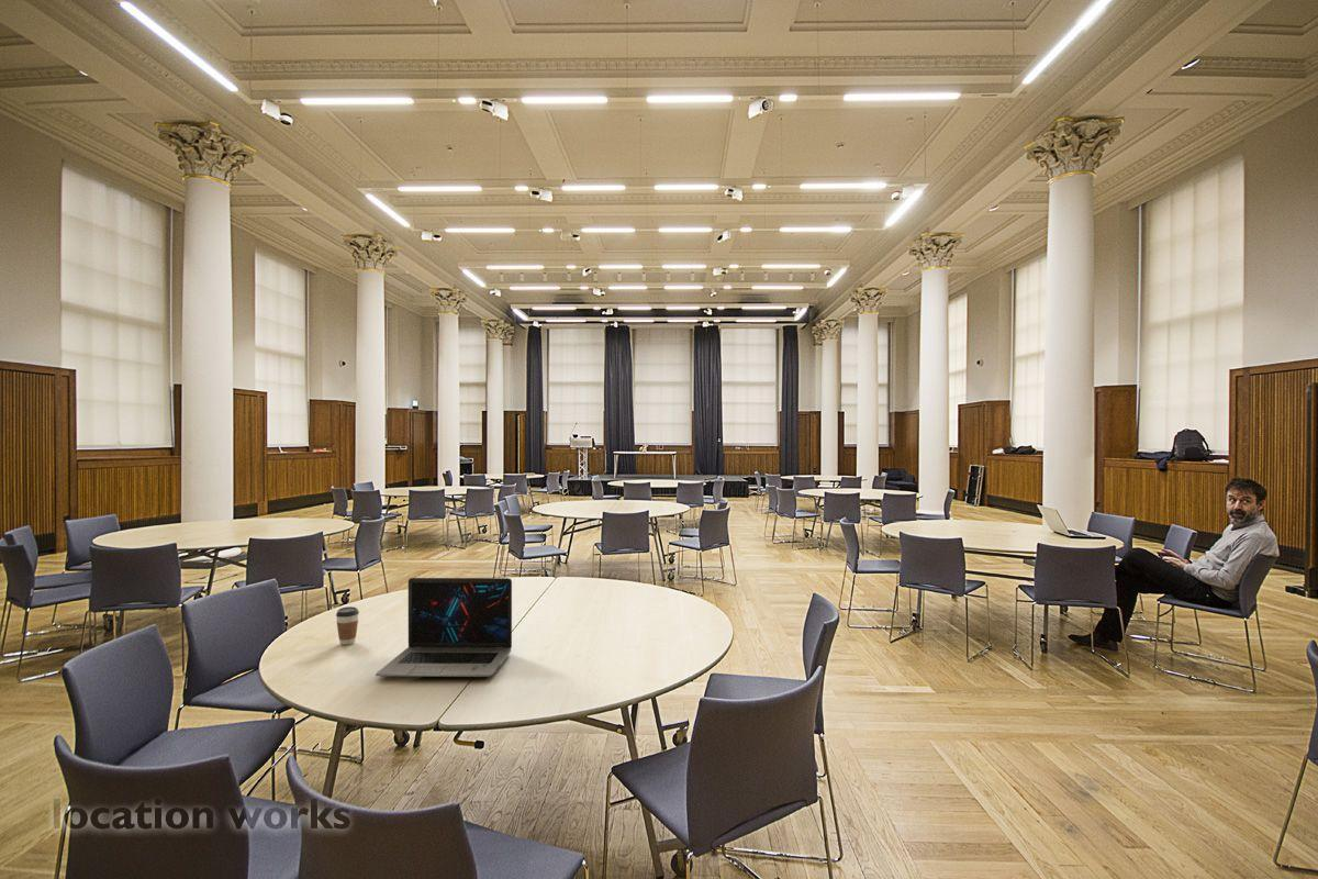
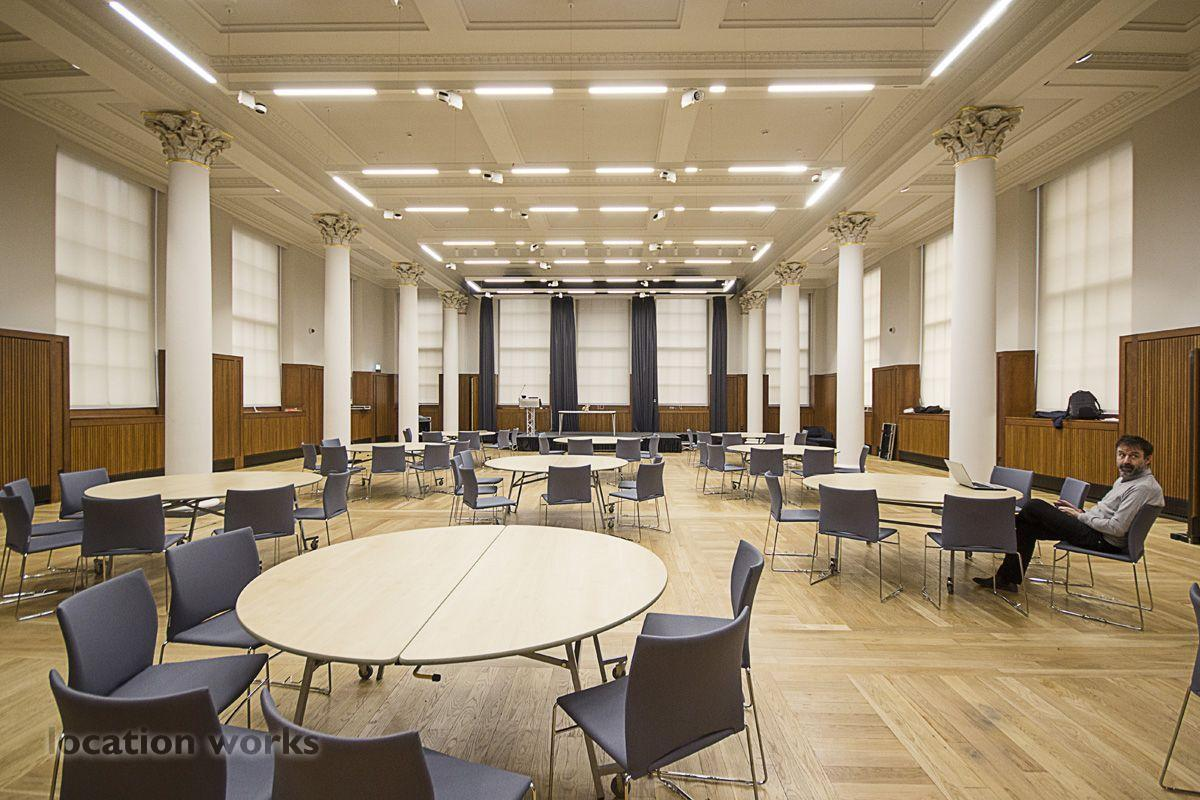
- laptop [375,577,513,678]
- coffee cup [335,605,360,646]
